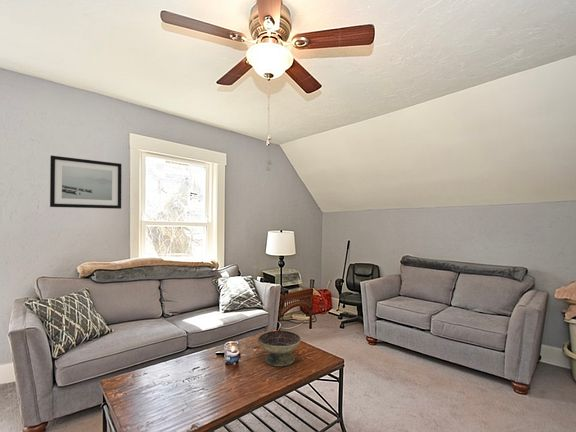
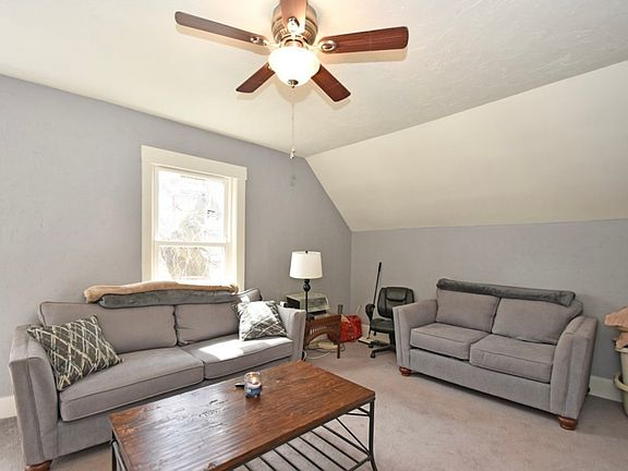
- wall art [49,155,122,210]
- decorative bowl [257,330,302,367]
